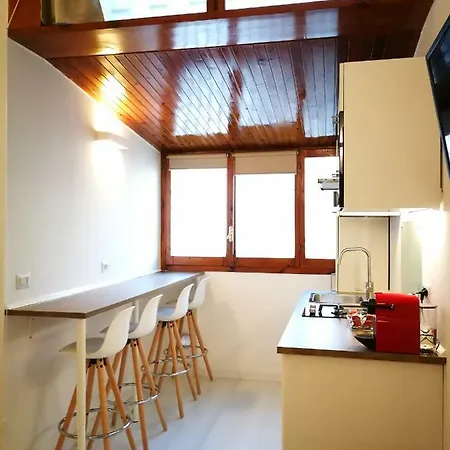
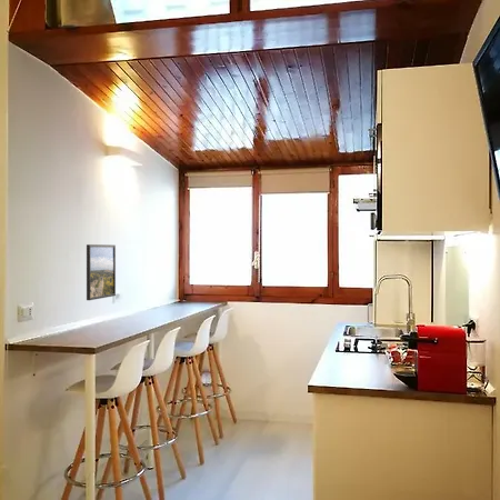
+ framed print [86,243,117,301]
